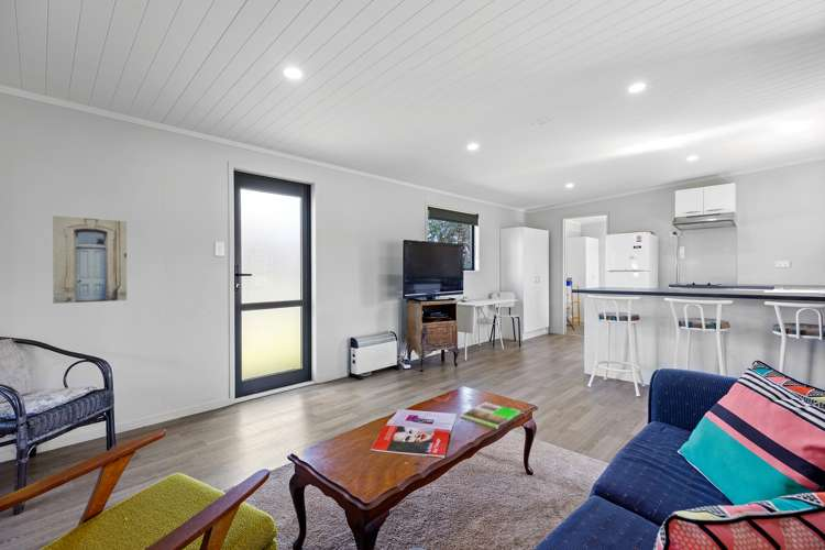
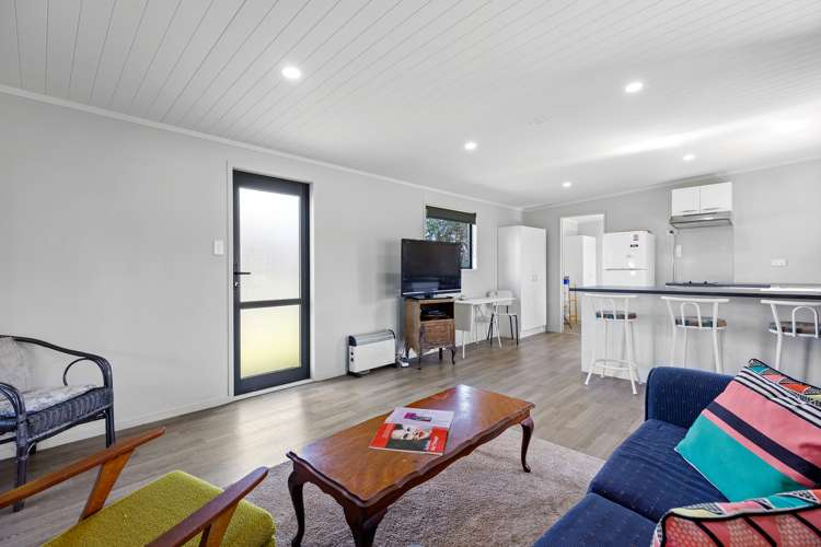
- magazine [459,400,522,430]
- wall art [52,215,128,305]
